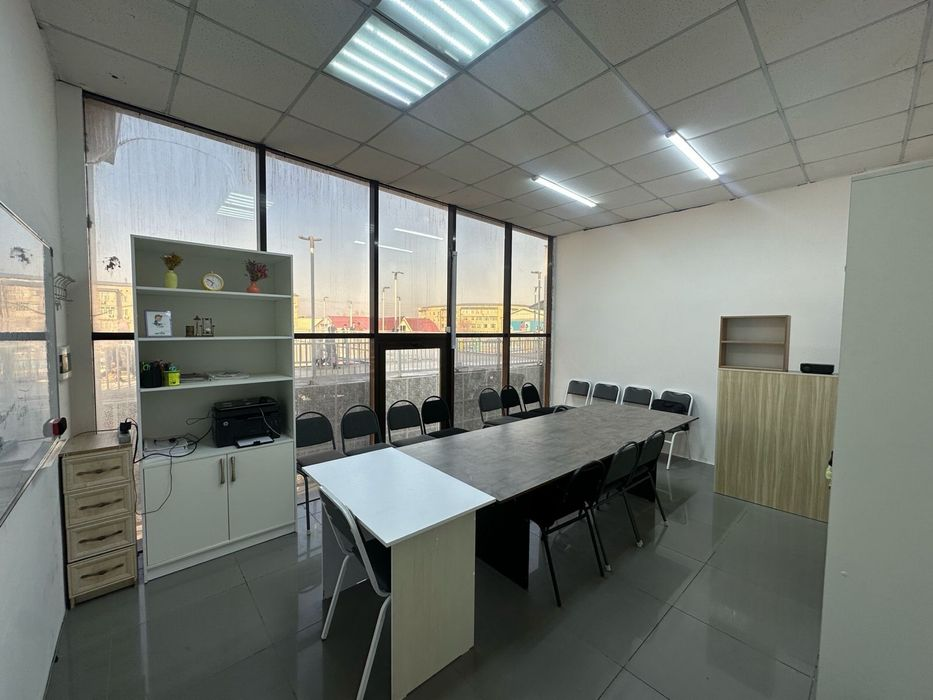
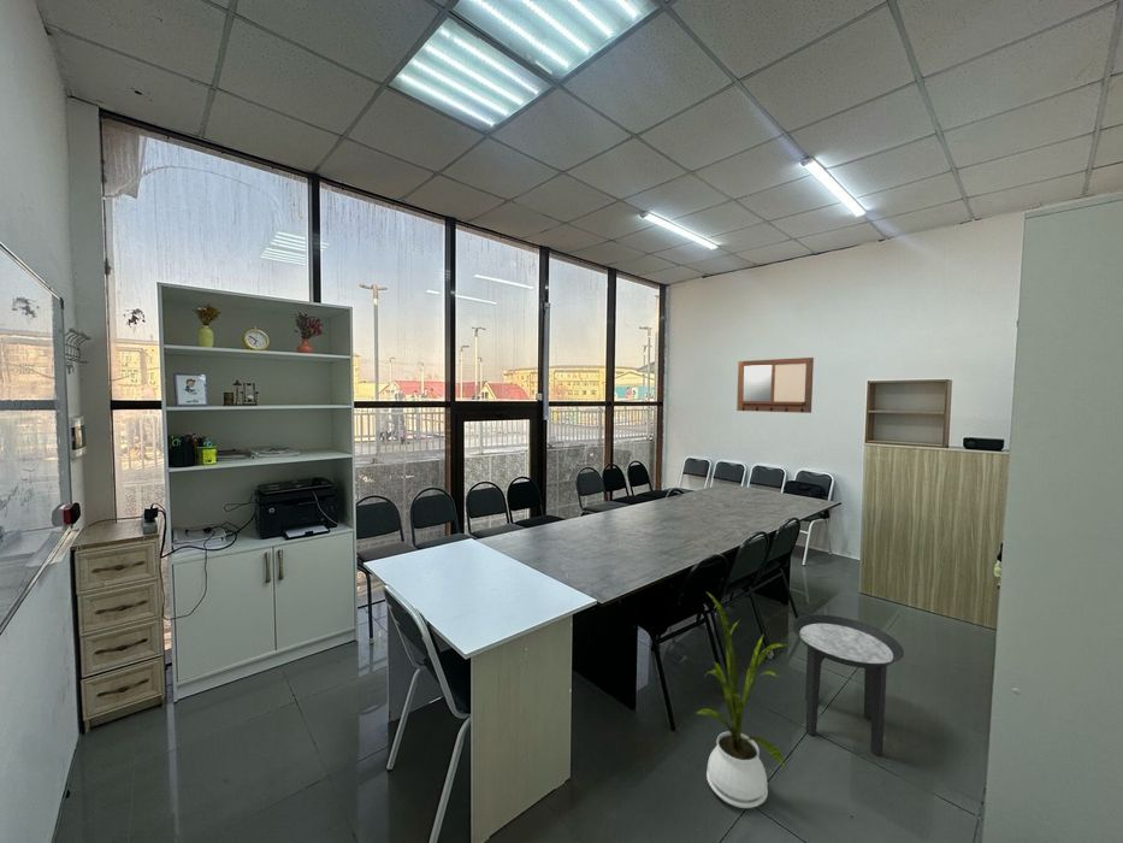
+ side table [791,613,905,756]
+ house plant [695,591,787,809]
+ writing board [735,356,815,414]
